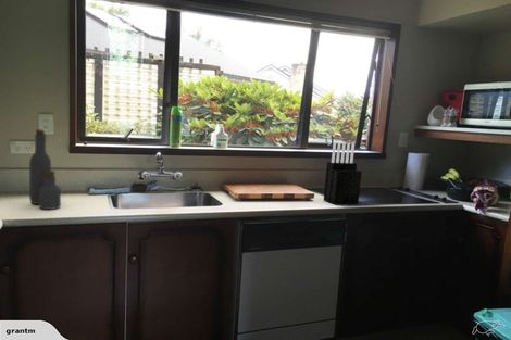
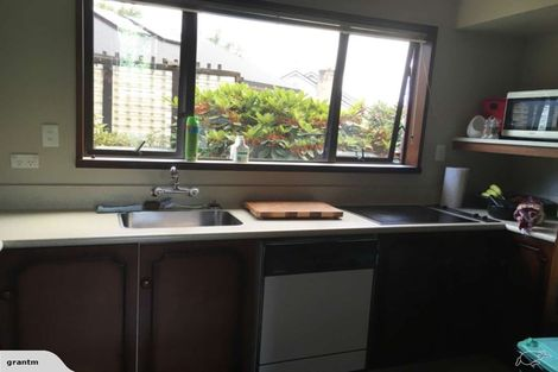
- bottle set [28,128,62,211]
- knife block [323,141,363,205]
